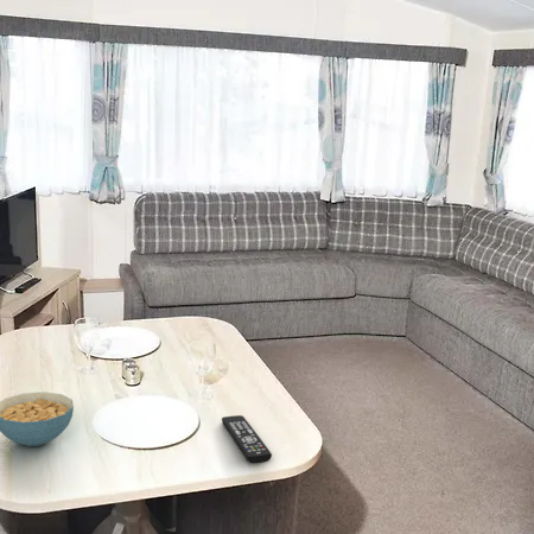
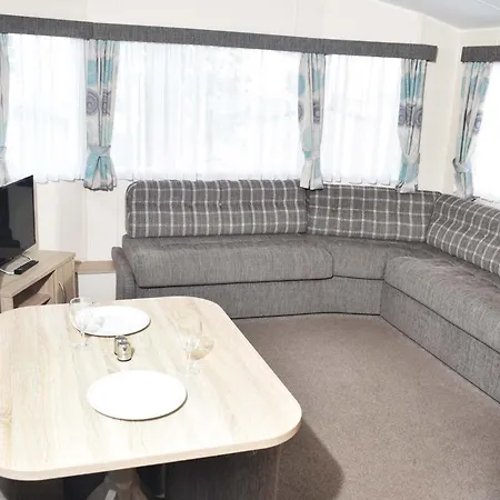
- remote control [221,414,273,464]
- cereal bowl [0,390,75,447]
